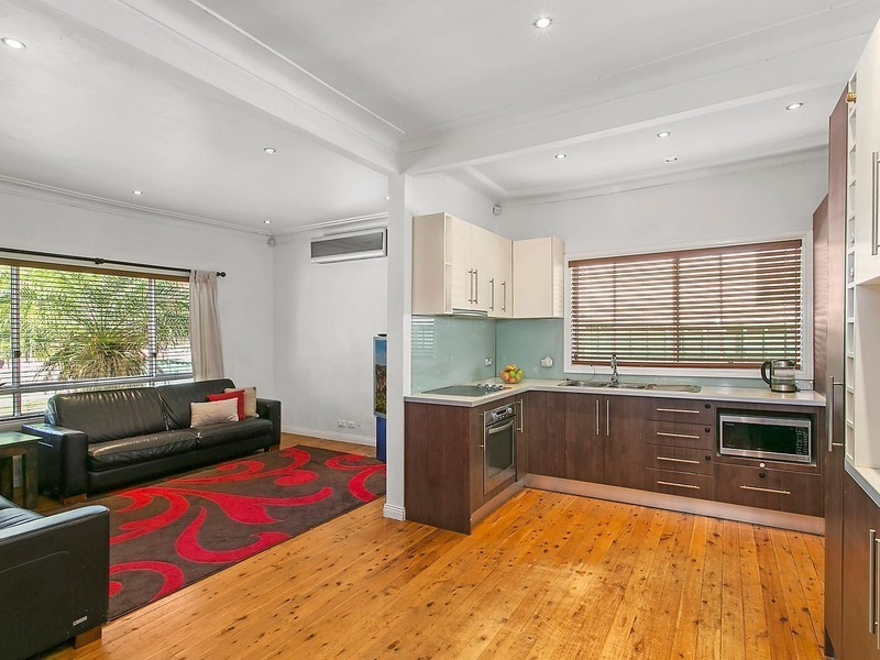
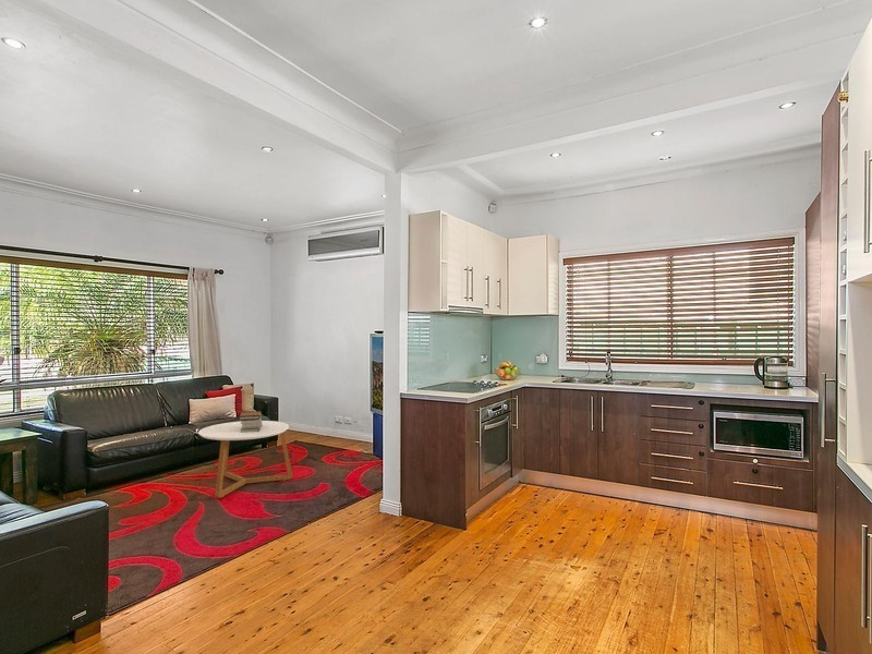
+ coffee table [197,420,293,499]
+ book stack [239,410,264,433]
